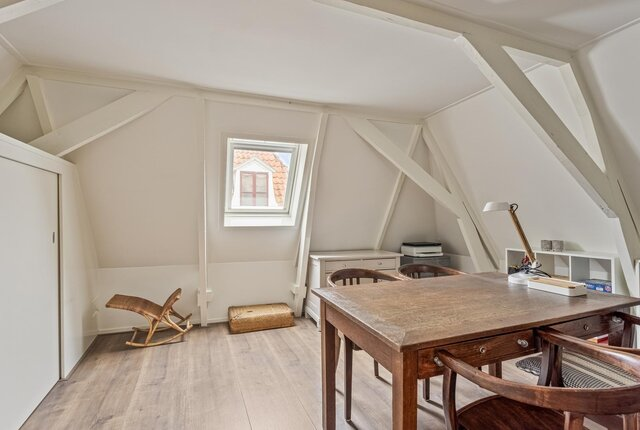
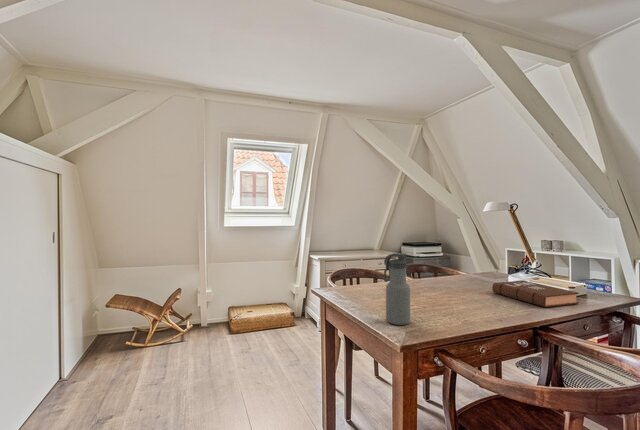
+ water bottle [383,252,411,326]
+ book [491,280,580,308]
